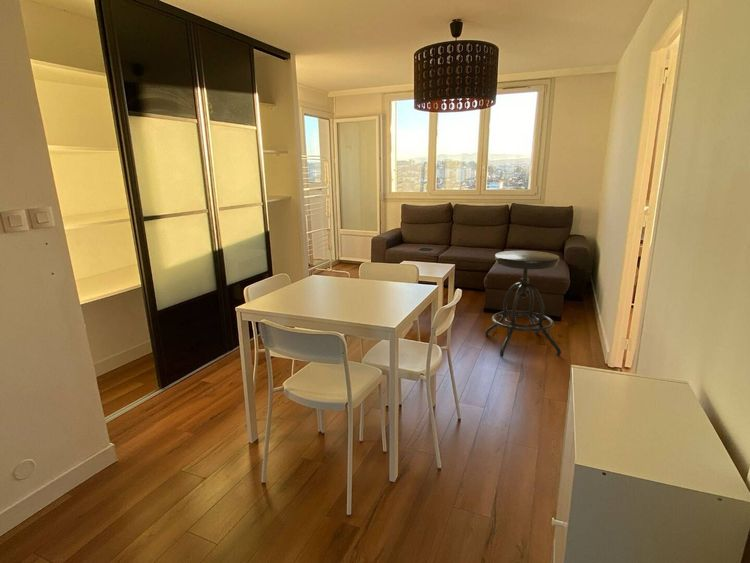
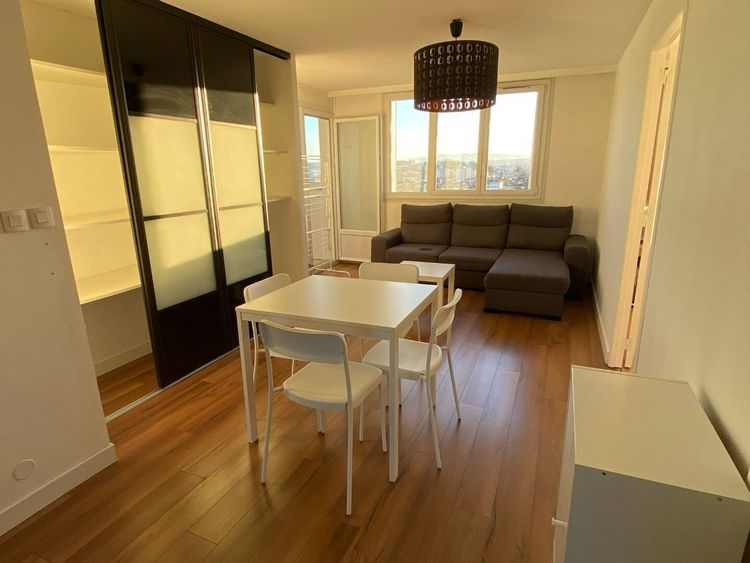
- stool [484,250,562,358]
